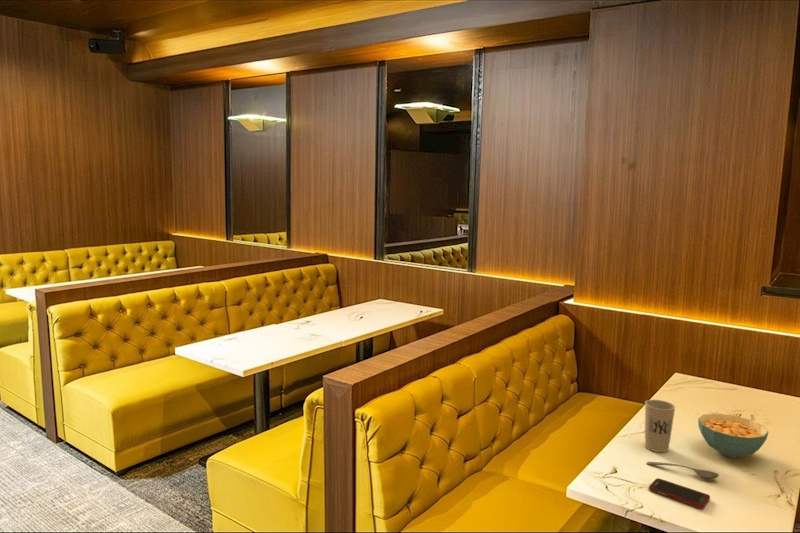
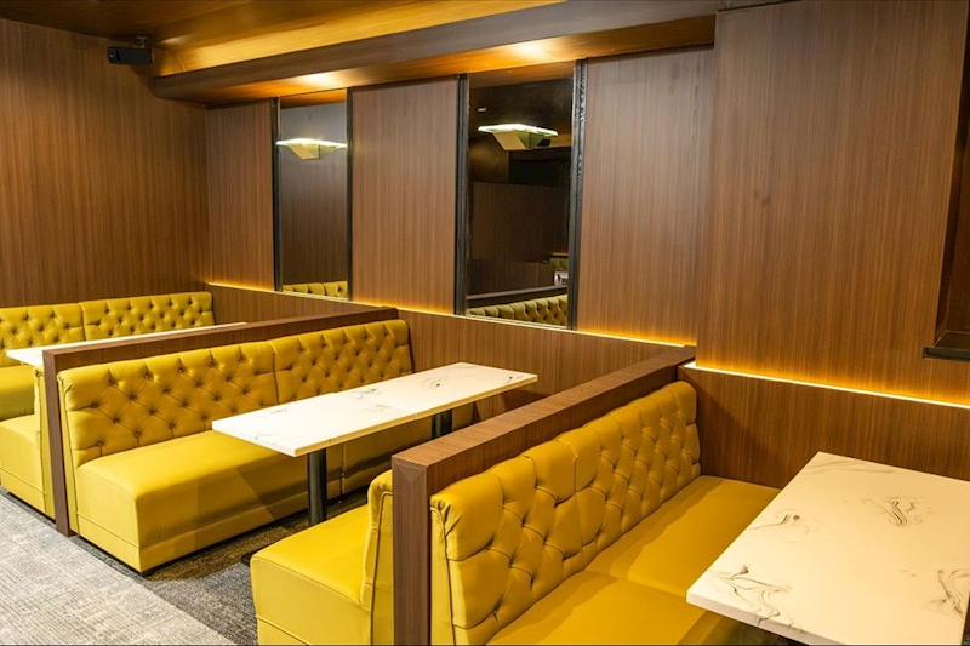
- soupspoon [646,461,720,480]
- cereal bowl [697,412,769,458]
- cell phone [648,477,711,509]
- cup [644,399,676,453]
